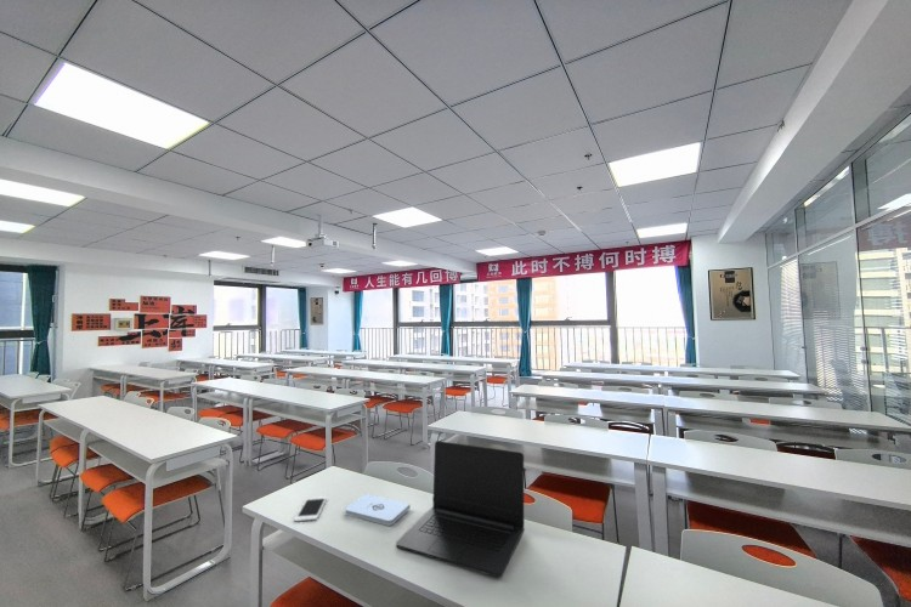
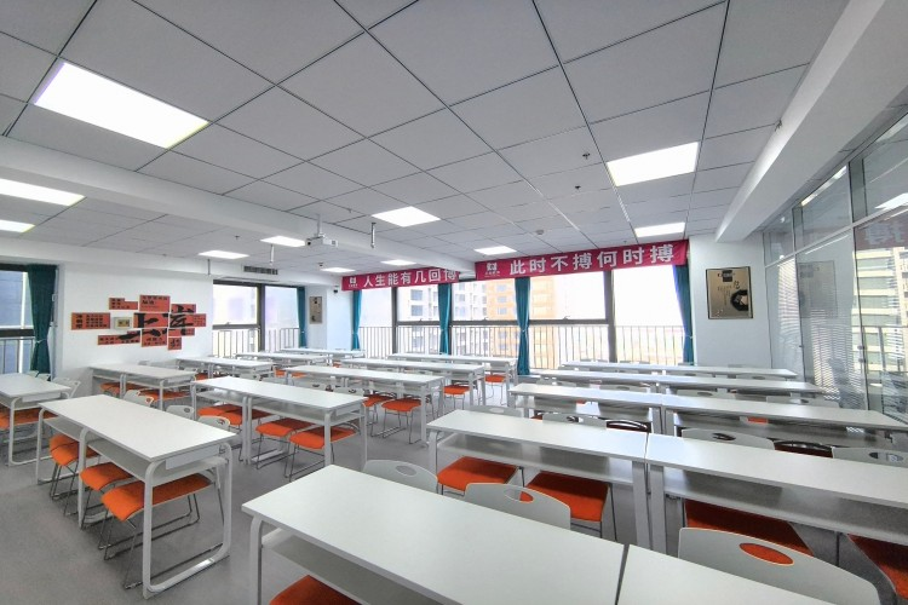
- cell phone [293,495,328,522]
- laptop [395,439,525,578]
- notepad [344,493,412,527]
